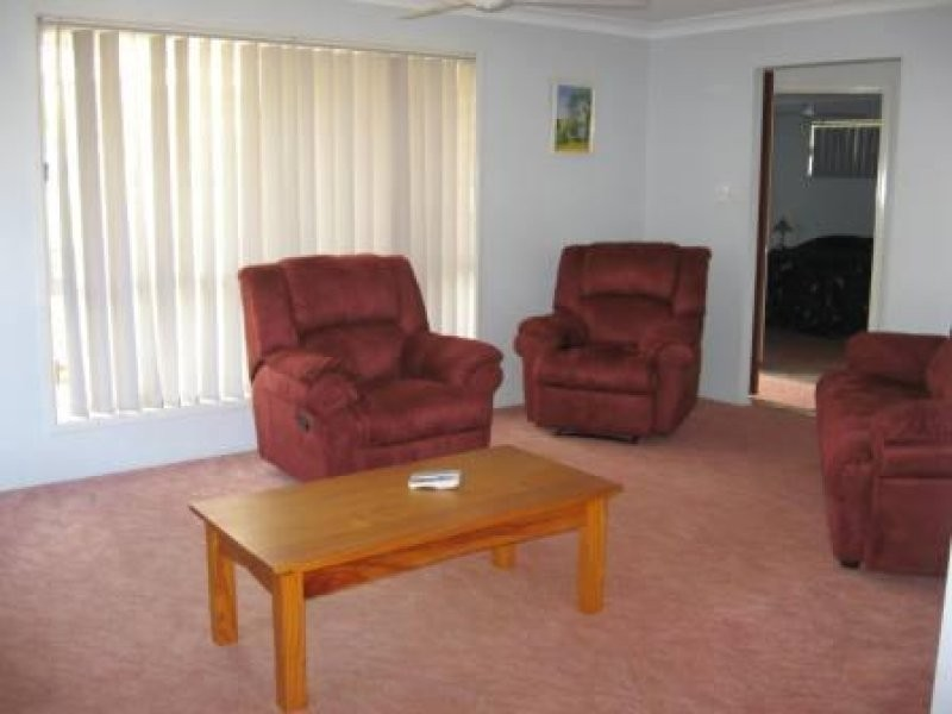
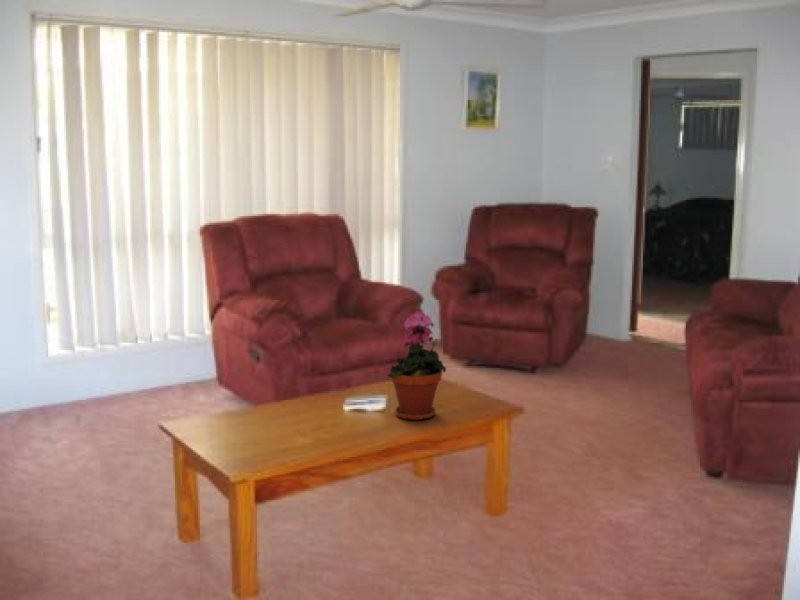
+ potted plant [386,310,447,422]
